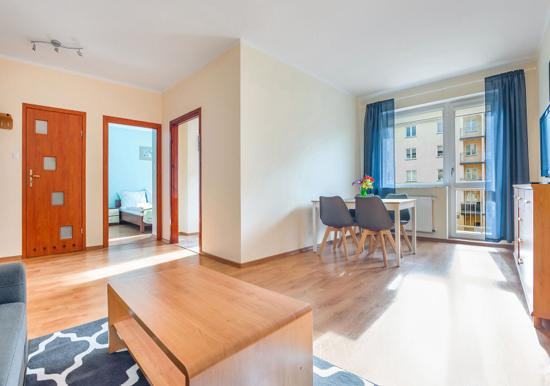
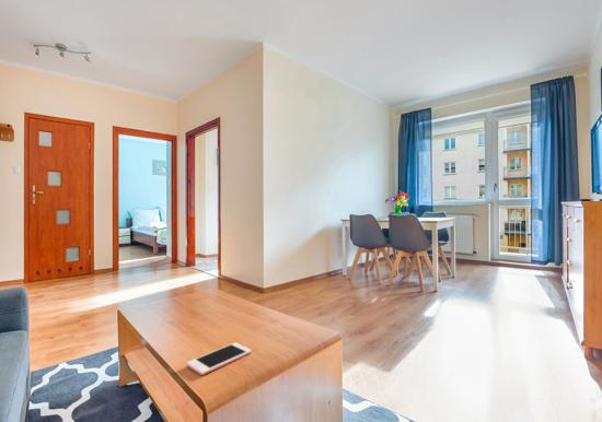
+ cell phone [186,342,253,376]
